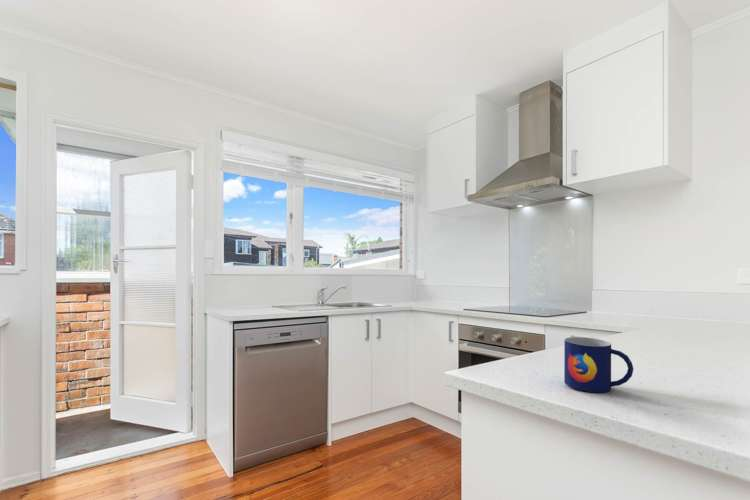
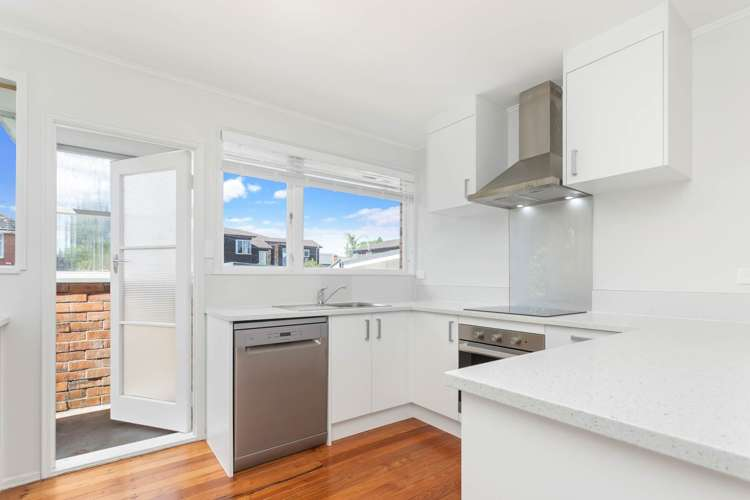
- mug [563,336,634,394]
